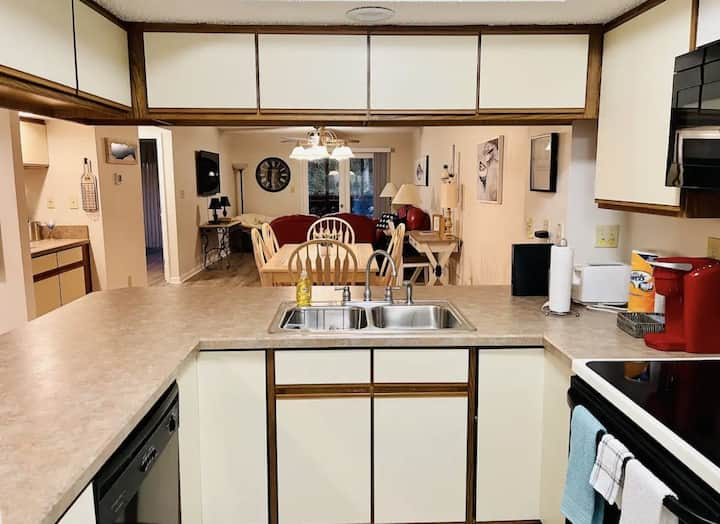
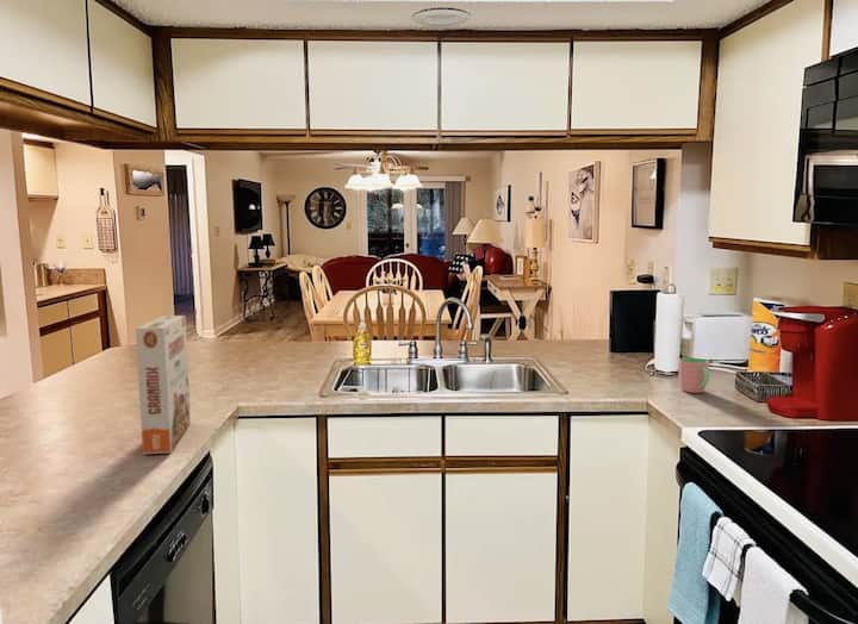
+ cup [678,356,711,394]
+ cereal box [135,314,192,455]
